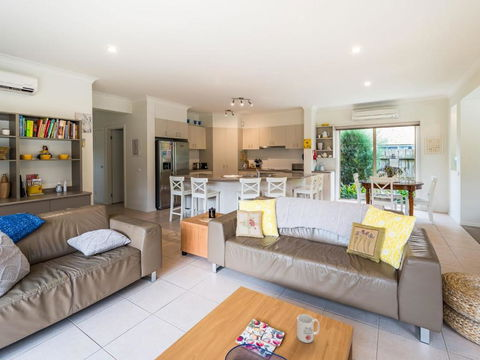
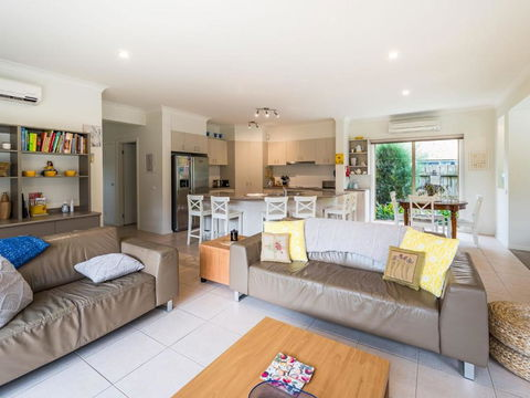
- mug [296,313,321,344]
